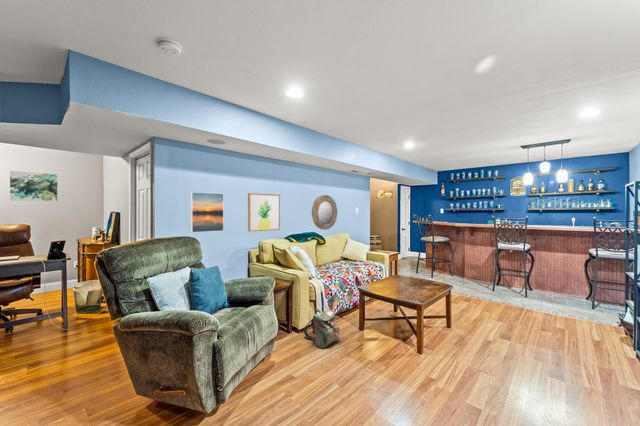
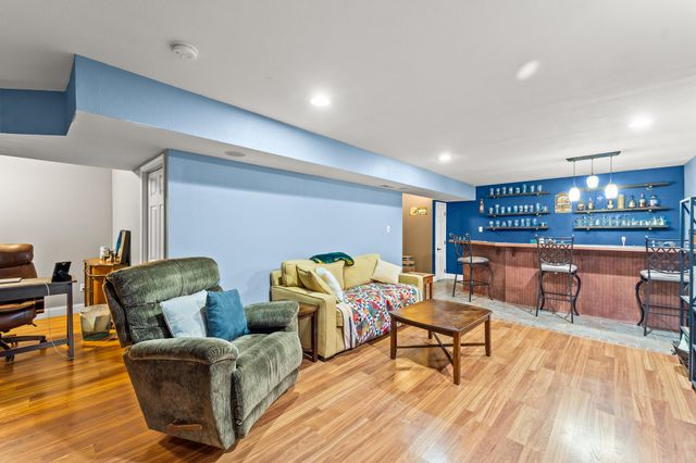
- backpack [303,309,341,349]
- wall art [247,192,281,233]
- home mirror [311,194,338,231]
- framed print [190,191,225,234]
- wall art [9,170,58,202]
